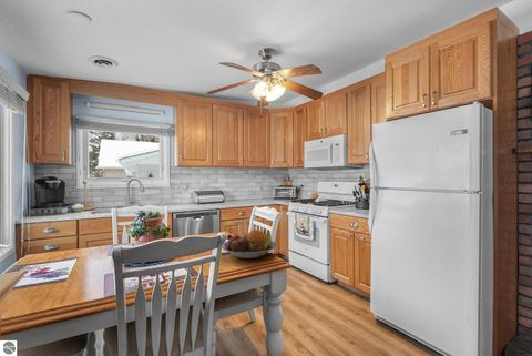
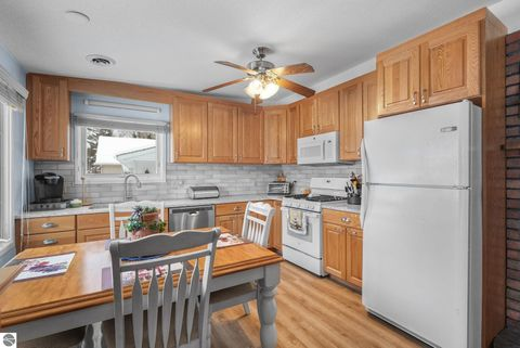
- fruit bowl [222,227,278,260]
